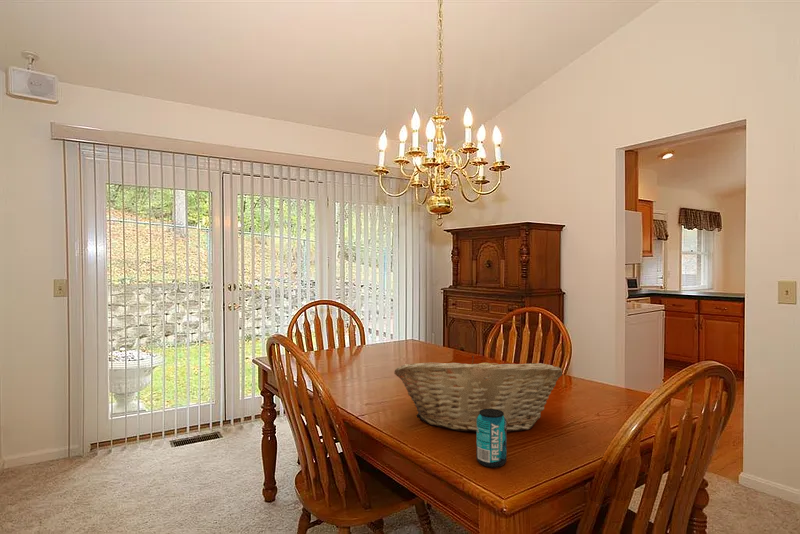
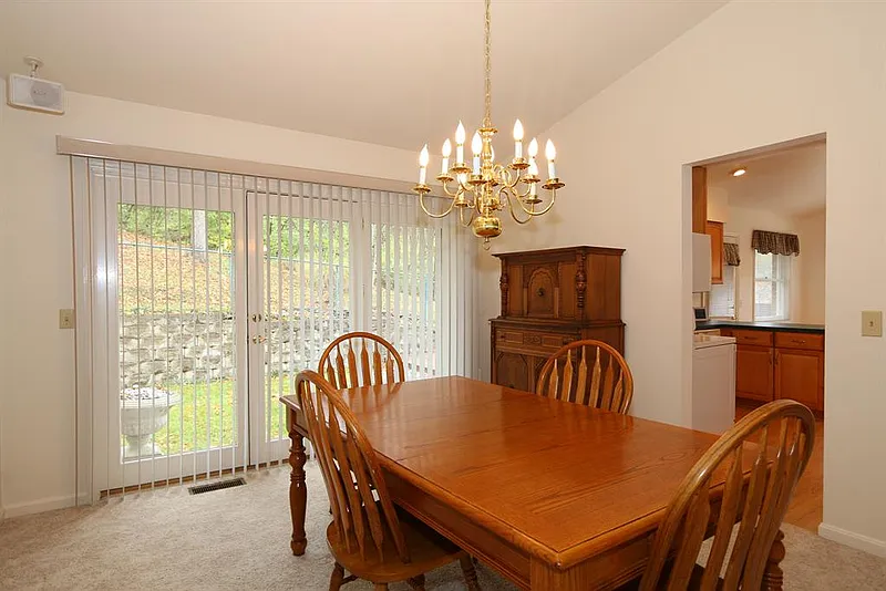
- fruit basket [393,354,563,433]
- beverage can [476,409,508,469]
